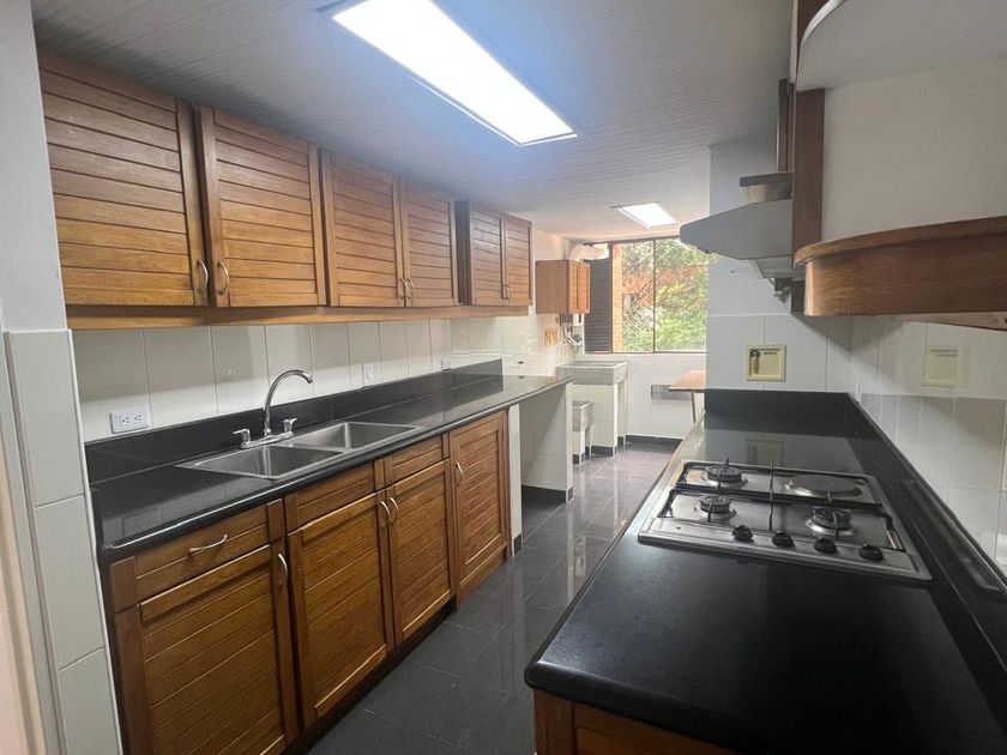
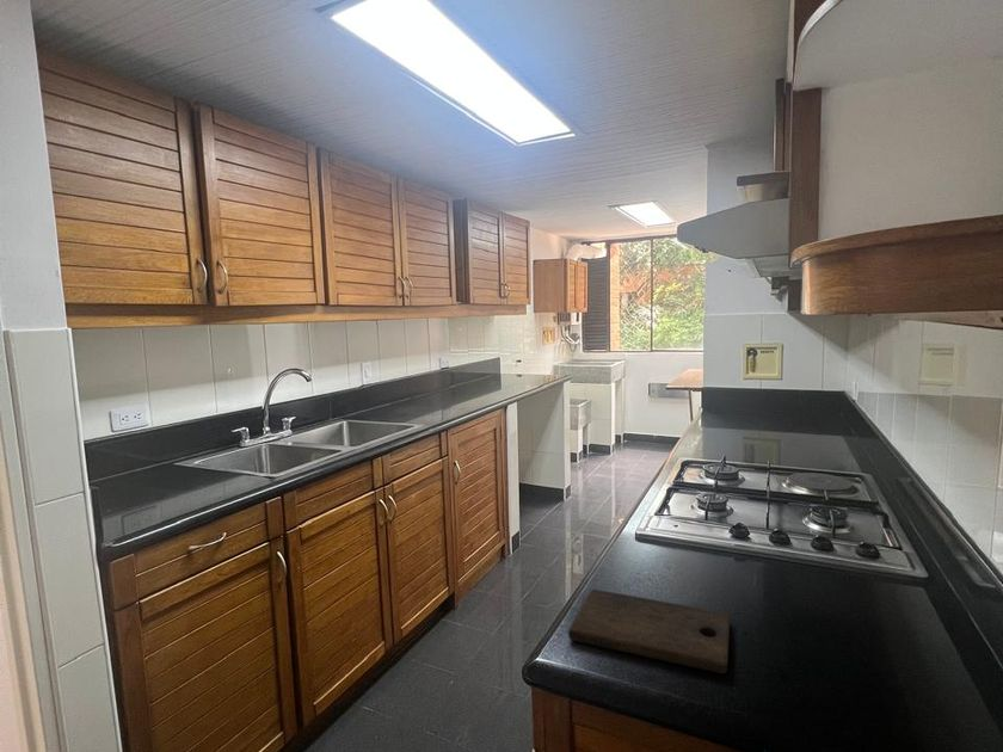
+ cutting board [567,588,731,674]
